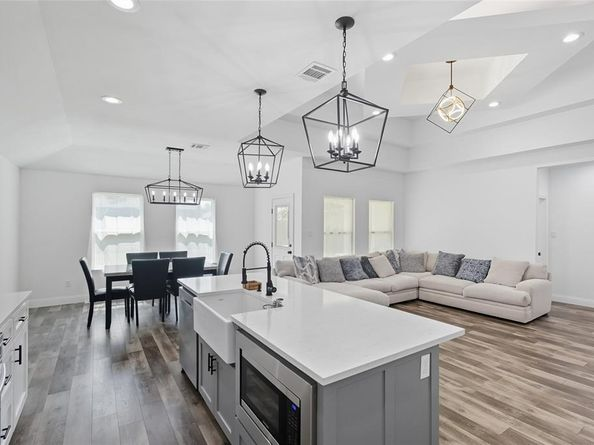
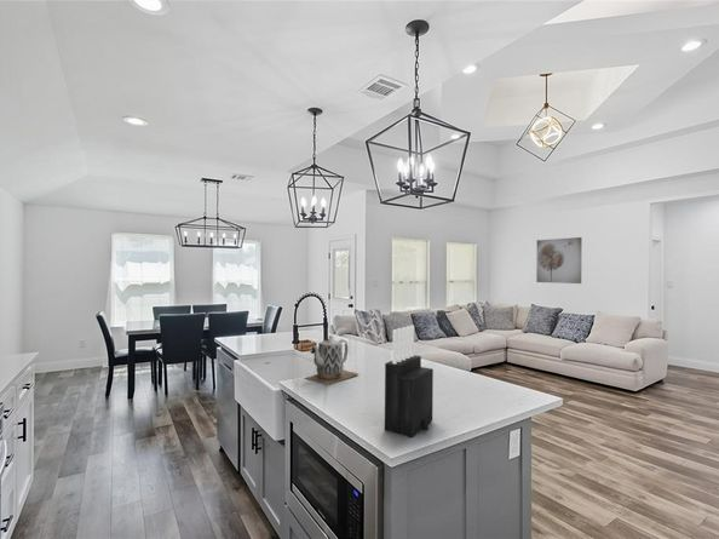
+ teapot [303,334,360,386]
+ knife block [384,325,435,438]
+ wall art [535,236,583,285]
